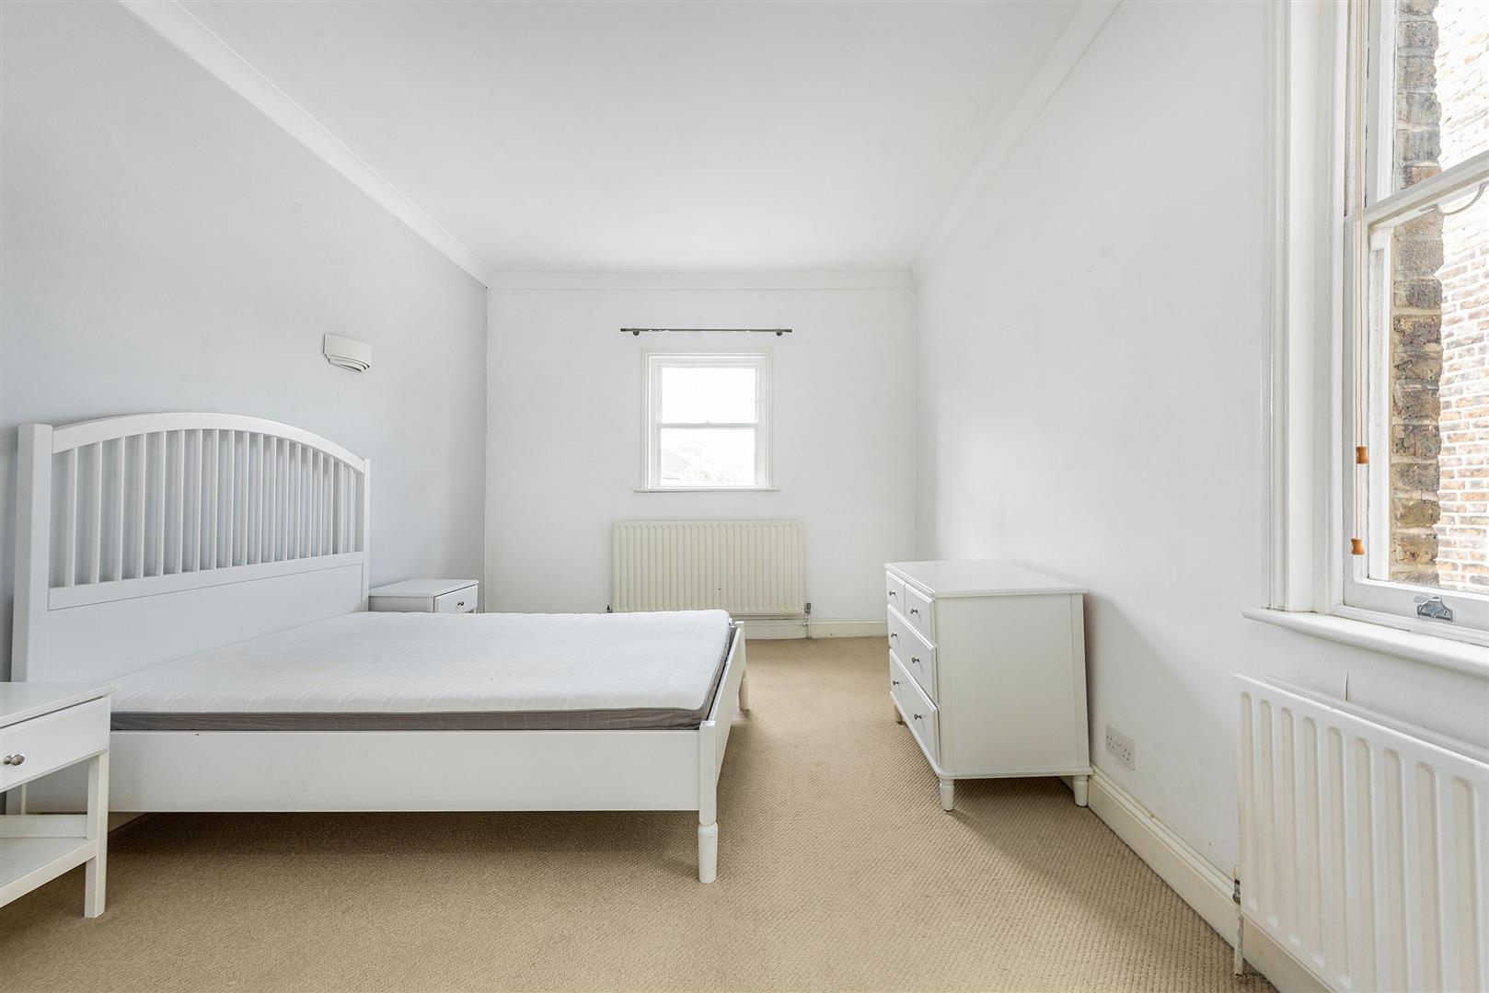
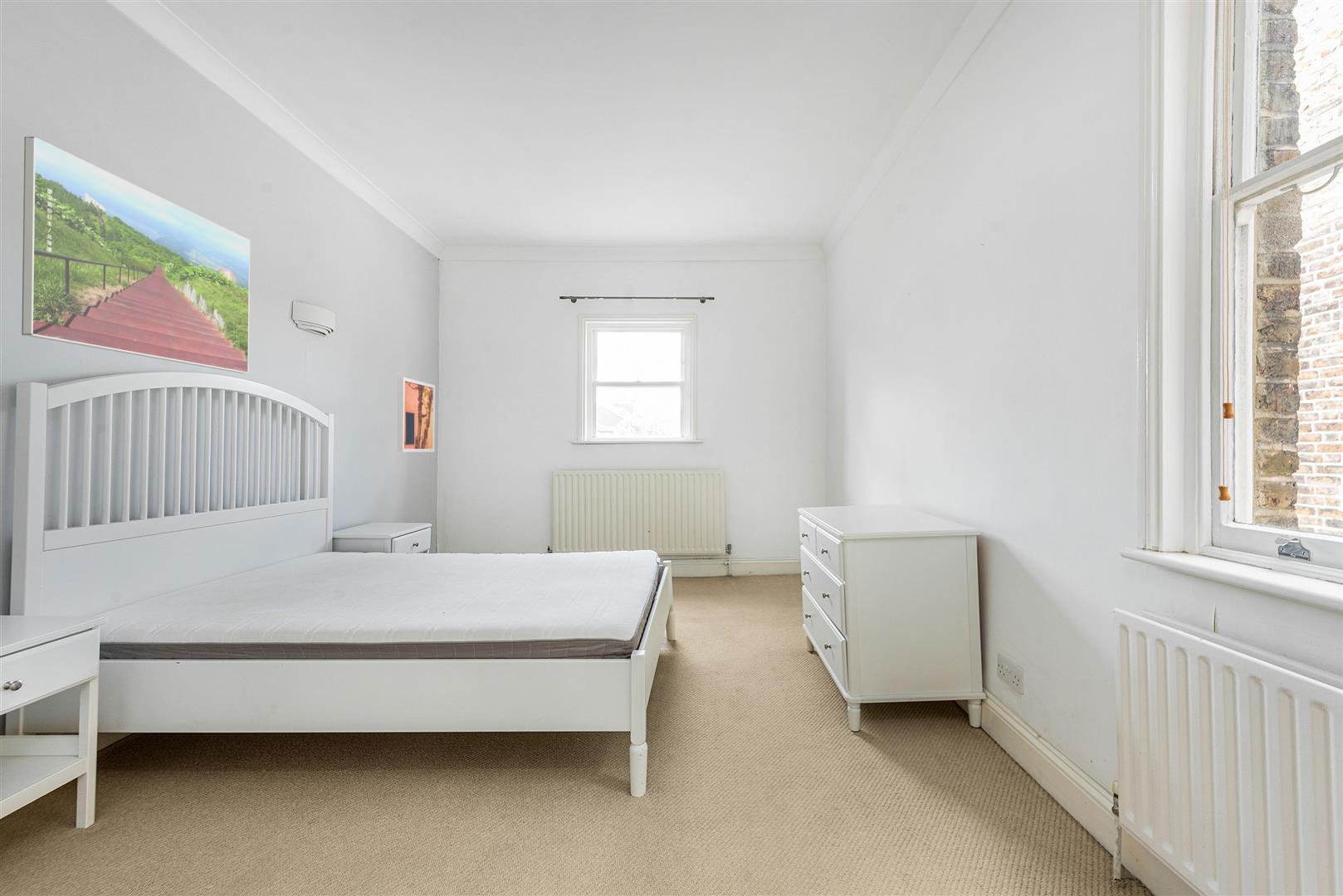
+ wall art [397,377,436,453]
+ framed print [21,136,251,374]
